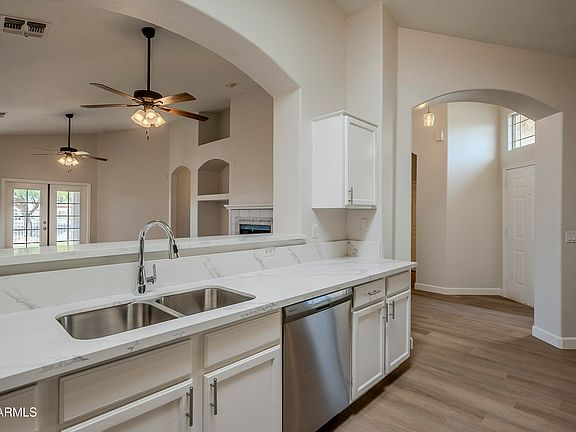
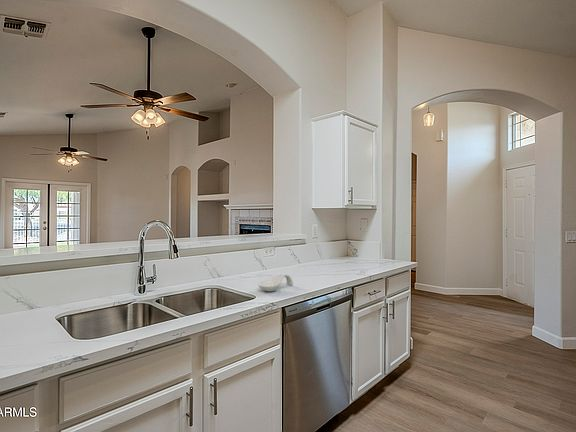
+ spoon rest [257,273,294,292]
